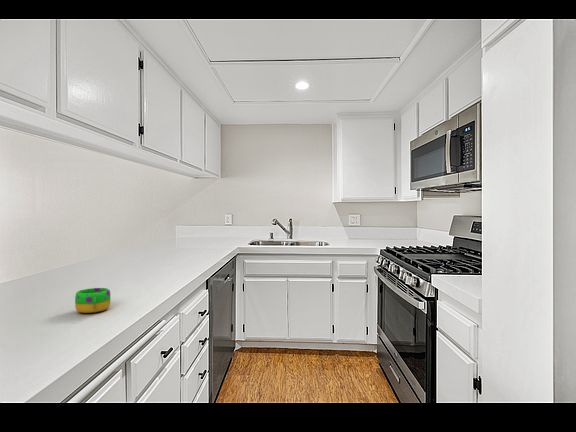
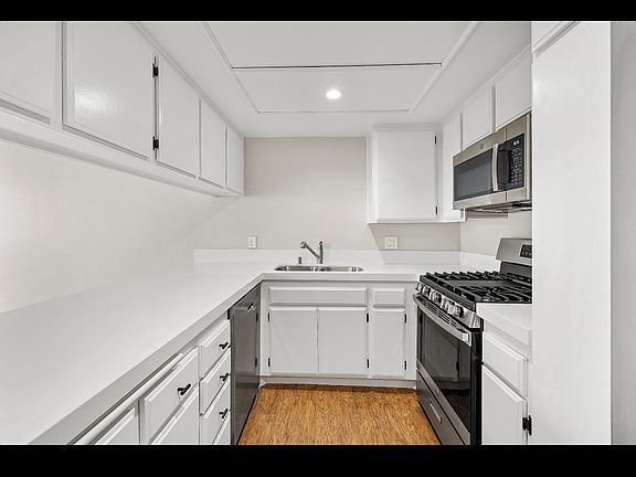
- mug [74,287,112,315]
